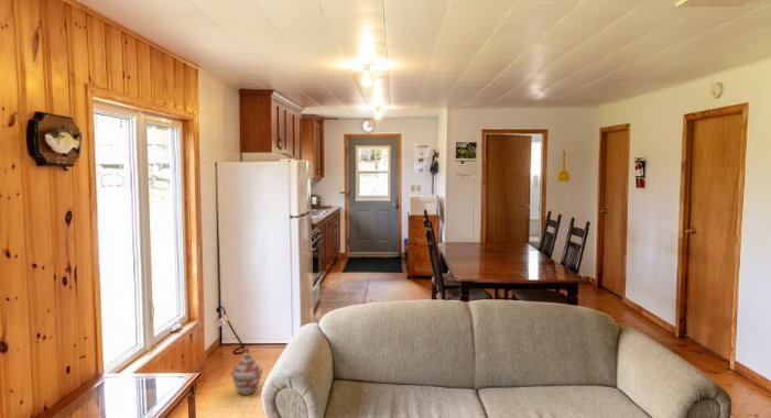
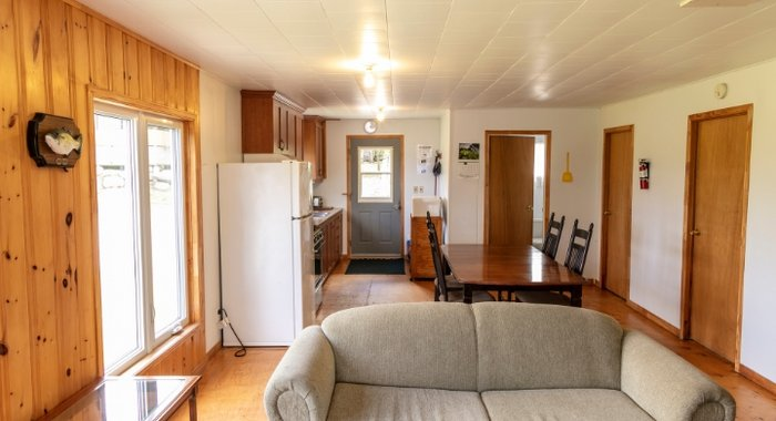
- woven basket [230,346,264,396]
